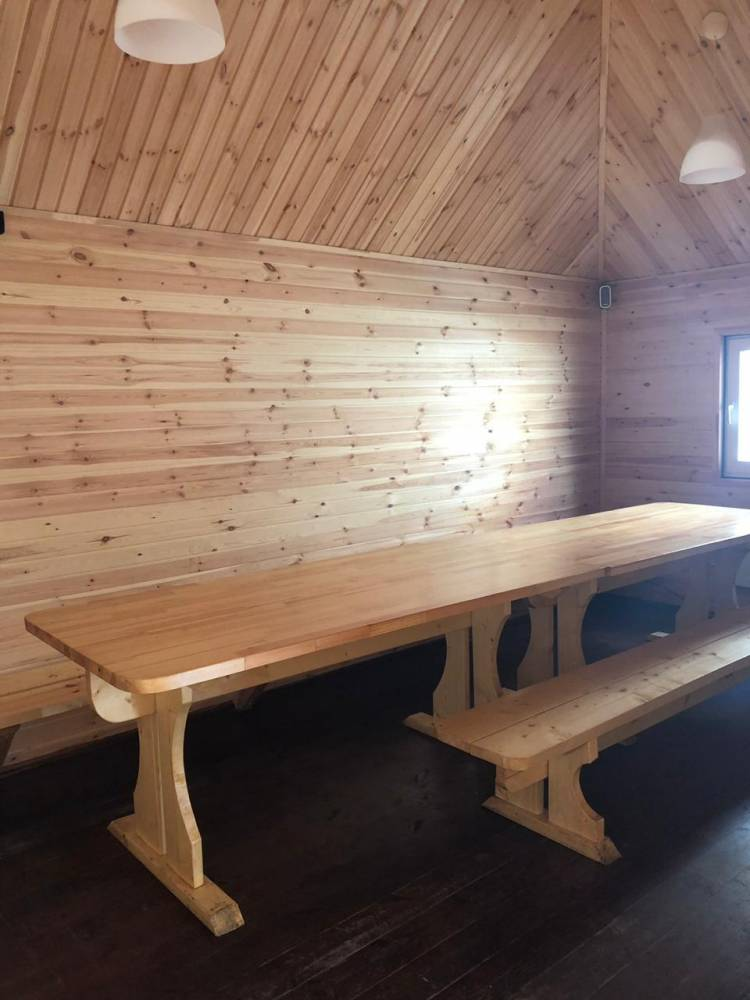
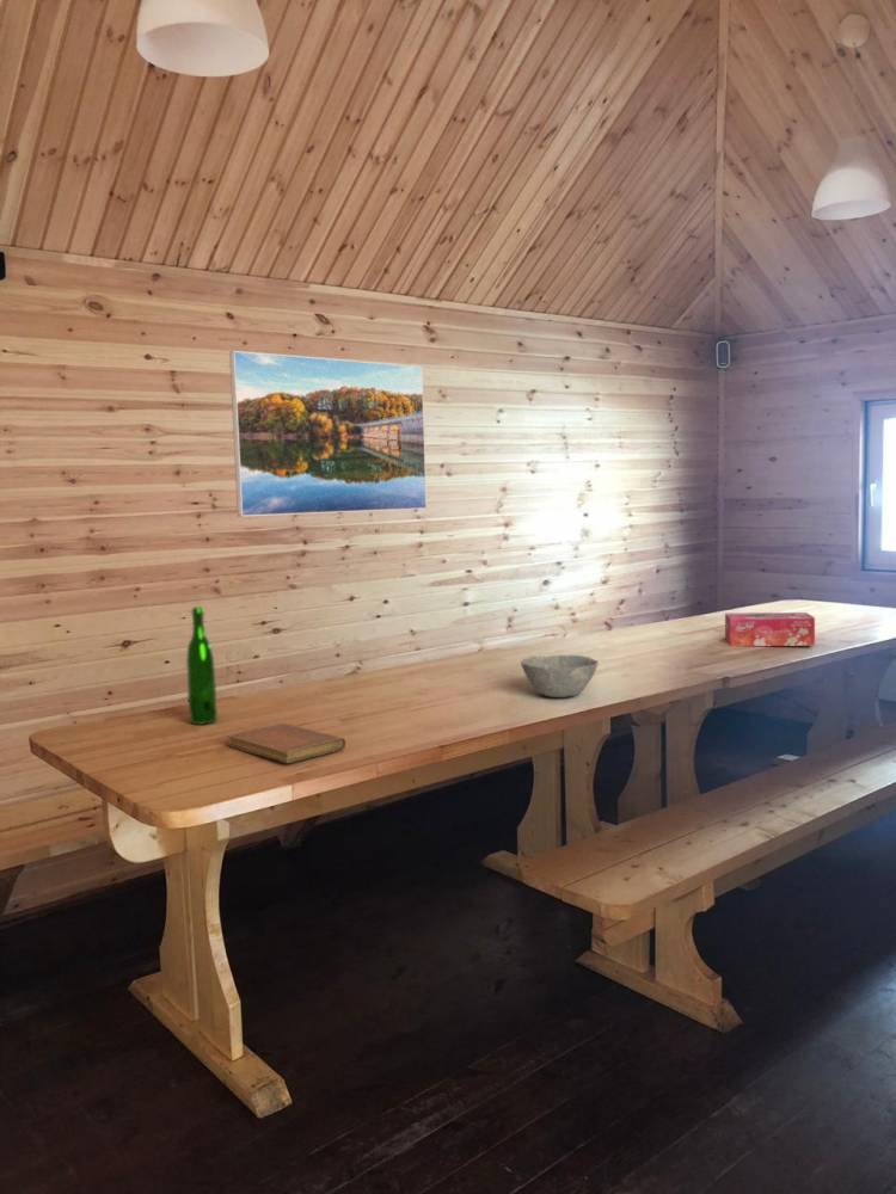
+ wine bottle [185,605,219,726]
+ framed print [228,350,428,518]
+ notebook [227,722,348,764]
+ bowl [520,654,600,698]
+ tissue box [724,611,816,647]
